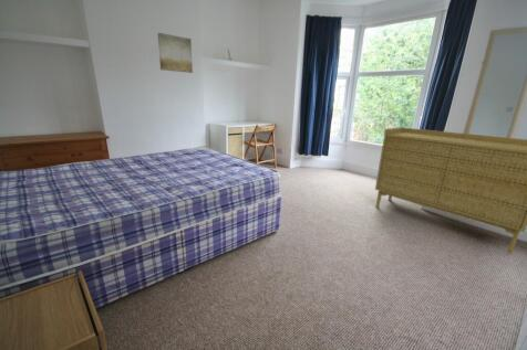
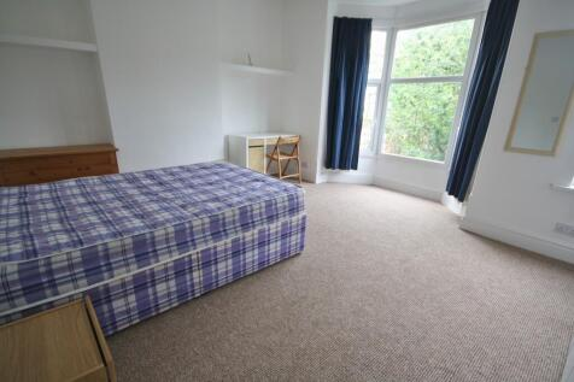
- sideboard [374,126,527,255]
- wall art [157,32,194,74]
